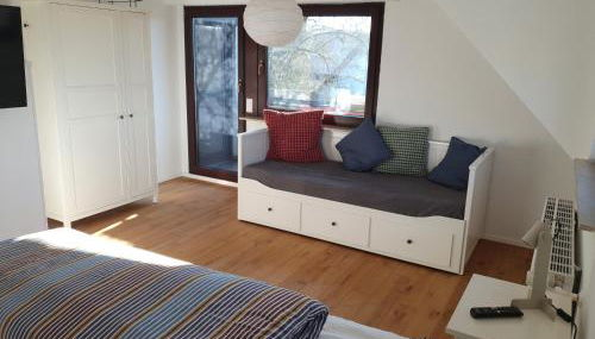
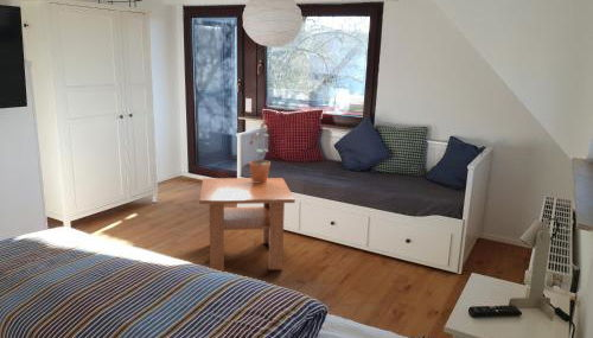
+ potted plant [248,119,272,183]
+ coffee table [198,177,296,273]
